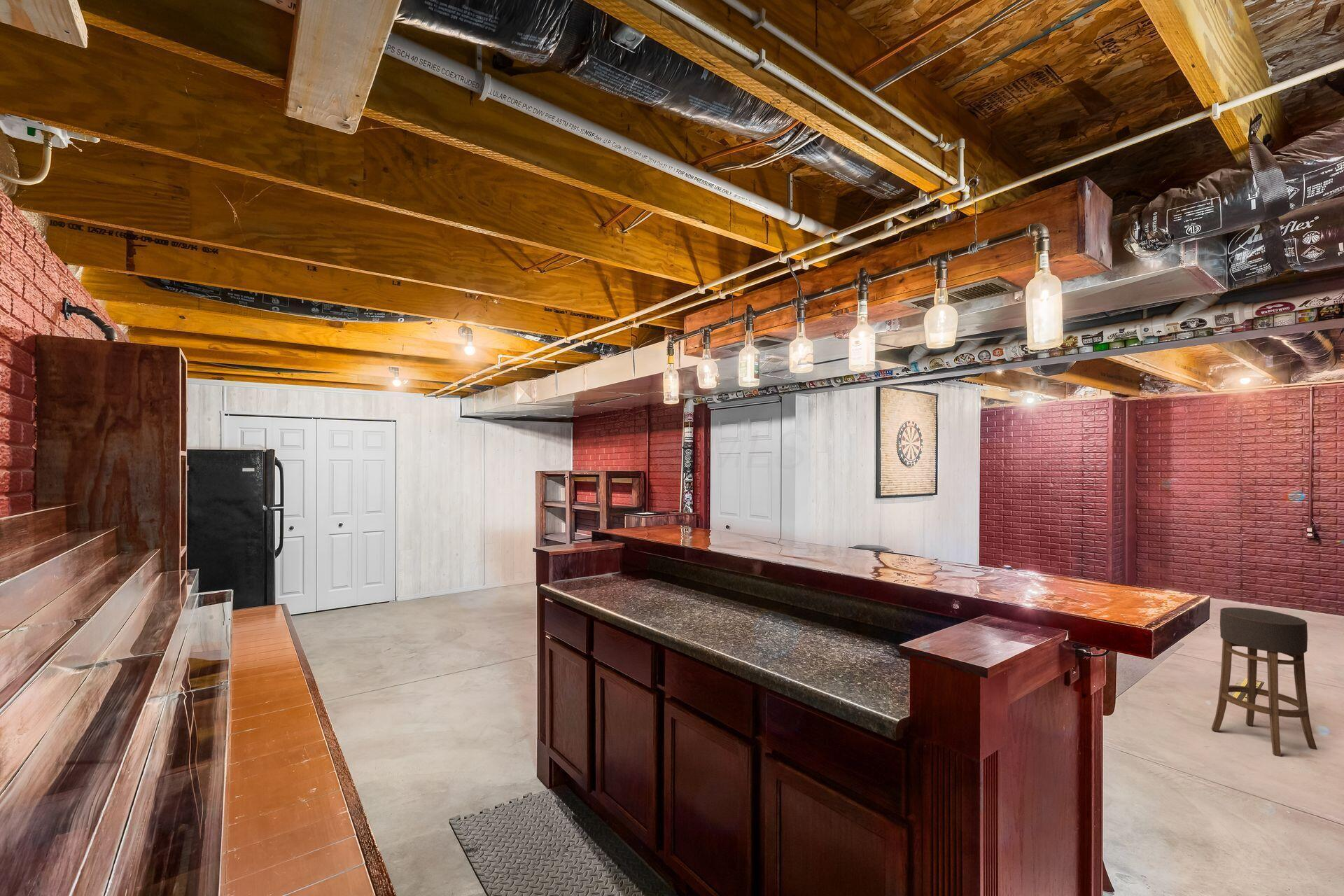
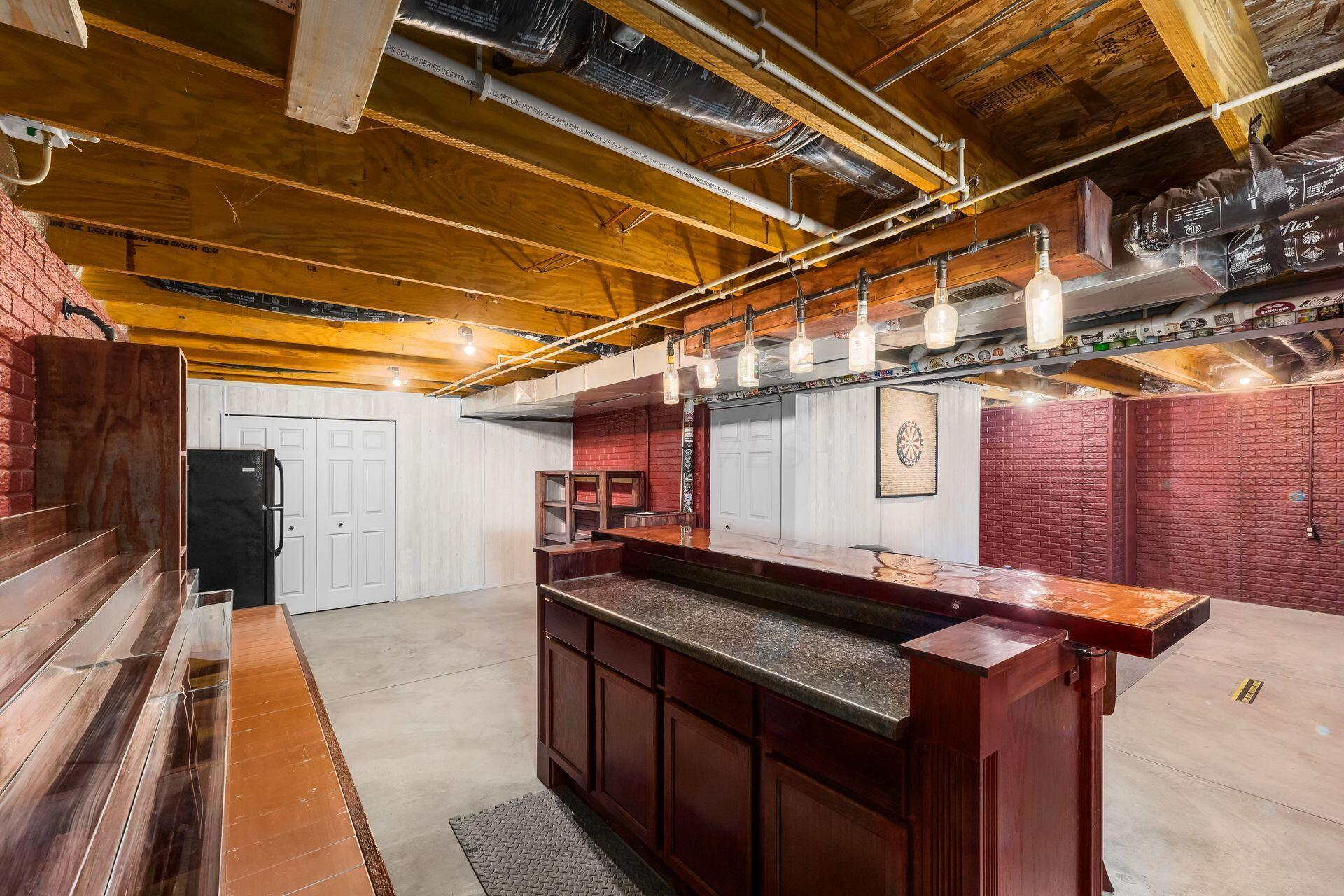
- bar stool [1211,607,1318,757]
